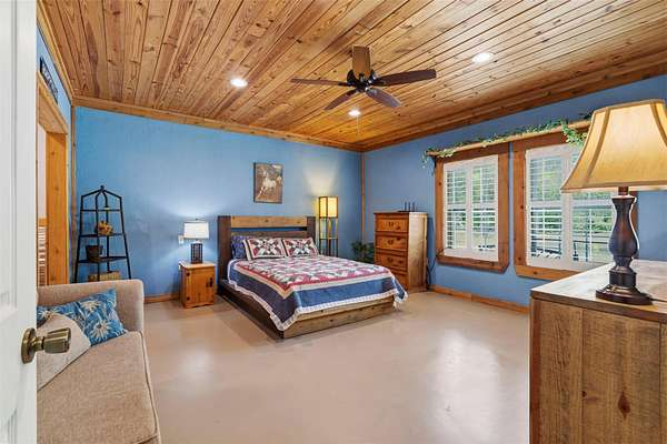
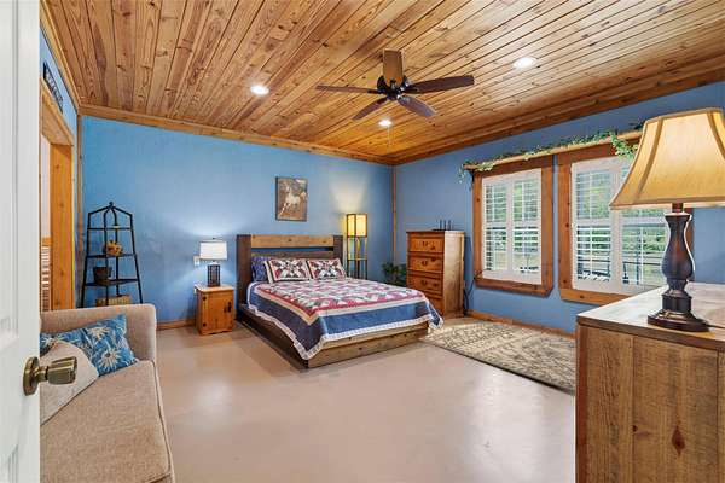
+ rug [418,321,576,394]
